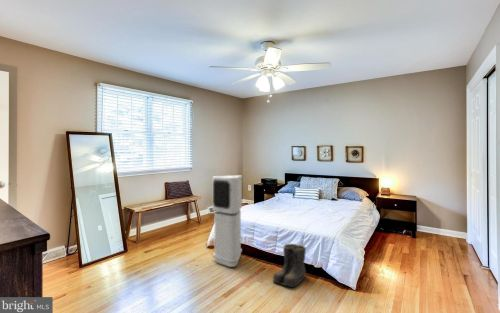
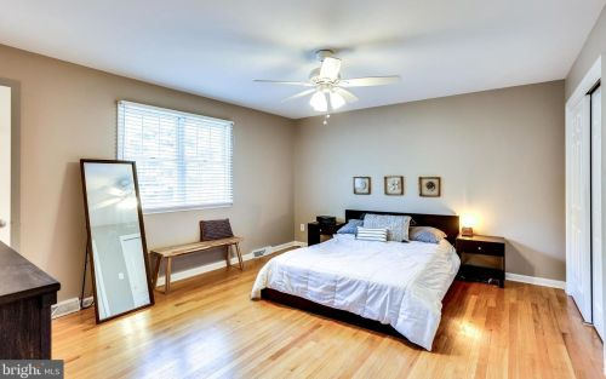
- boots [272,243,307,288]
- air purifier [212,174,243,268]
